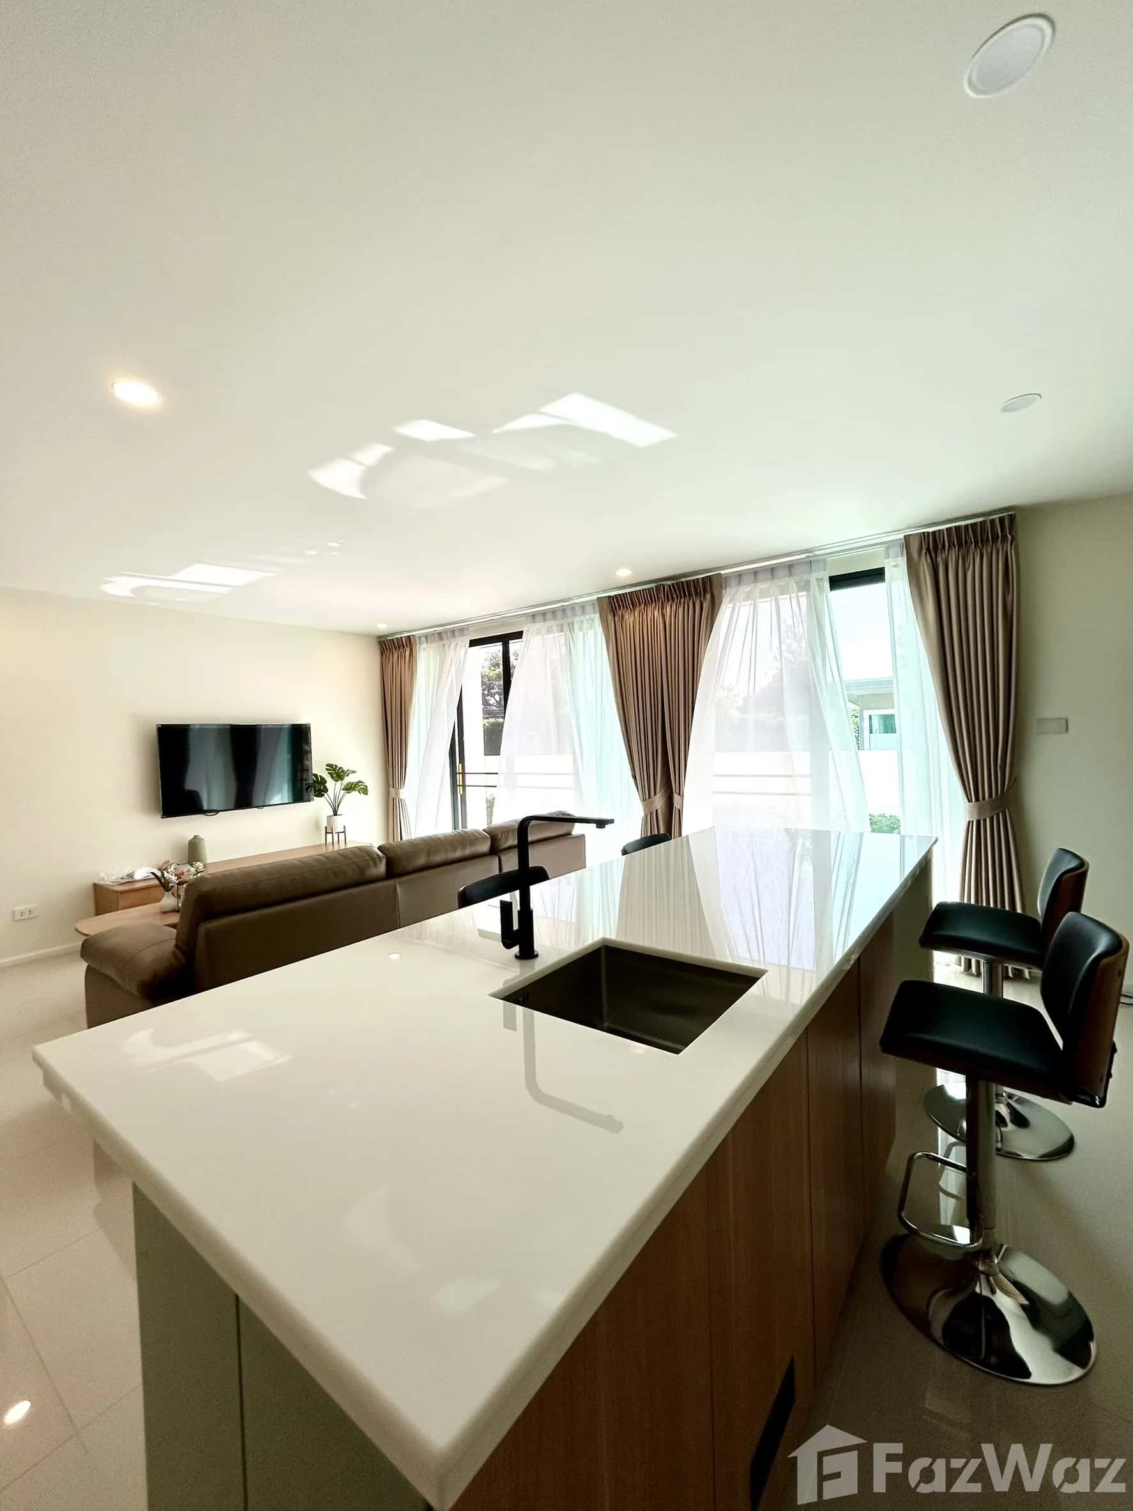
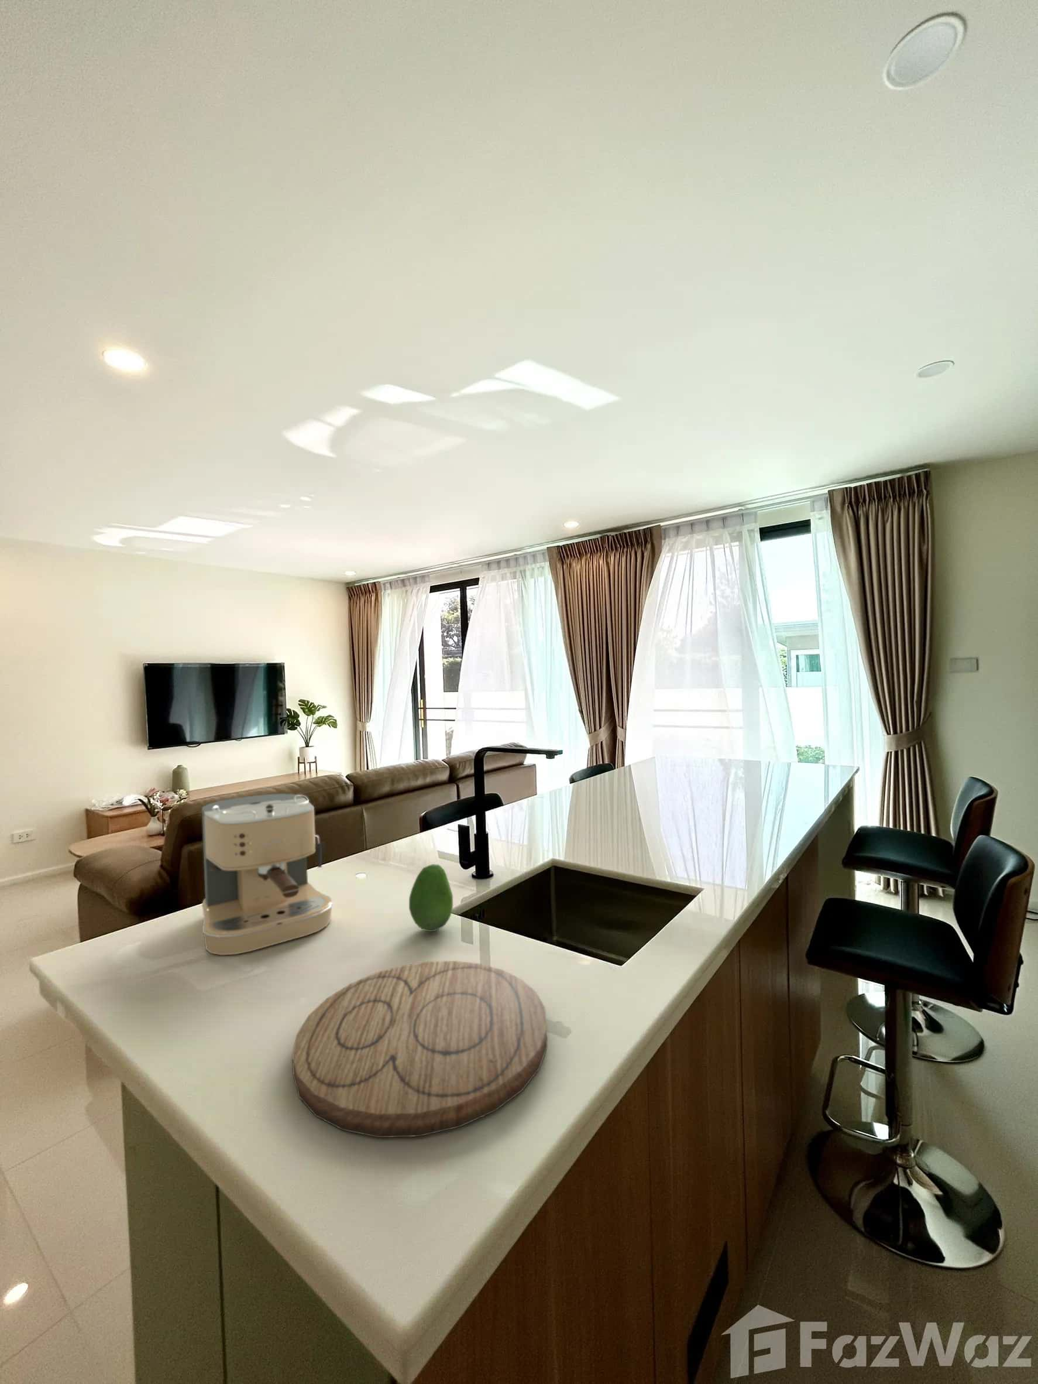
+ coffee maker [201,793,334,955]
+ fruit [409,864,454,932]
+ cutting board [291,960,548,1139]
